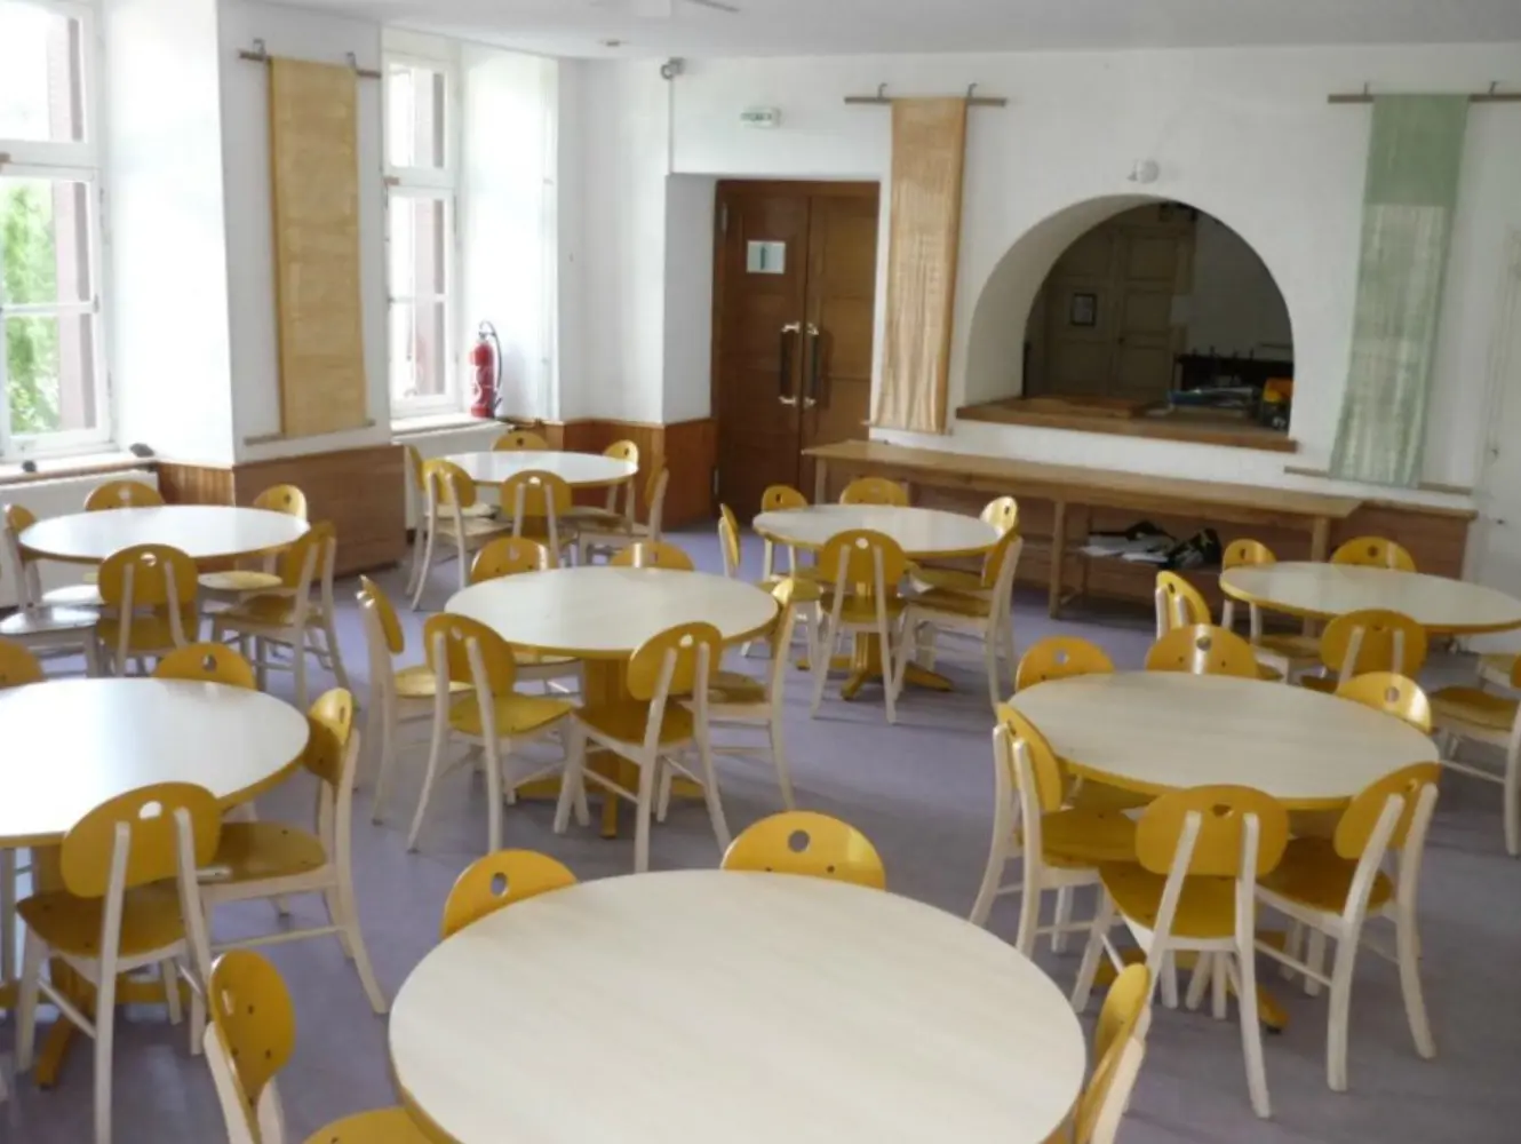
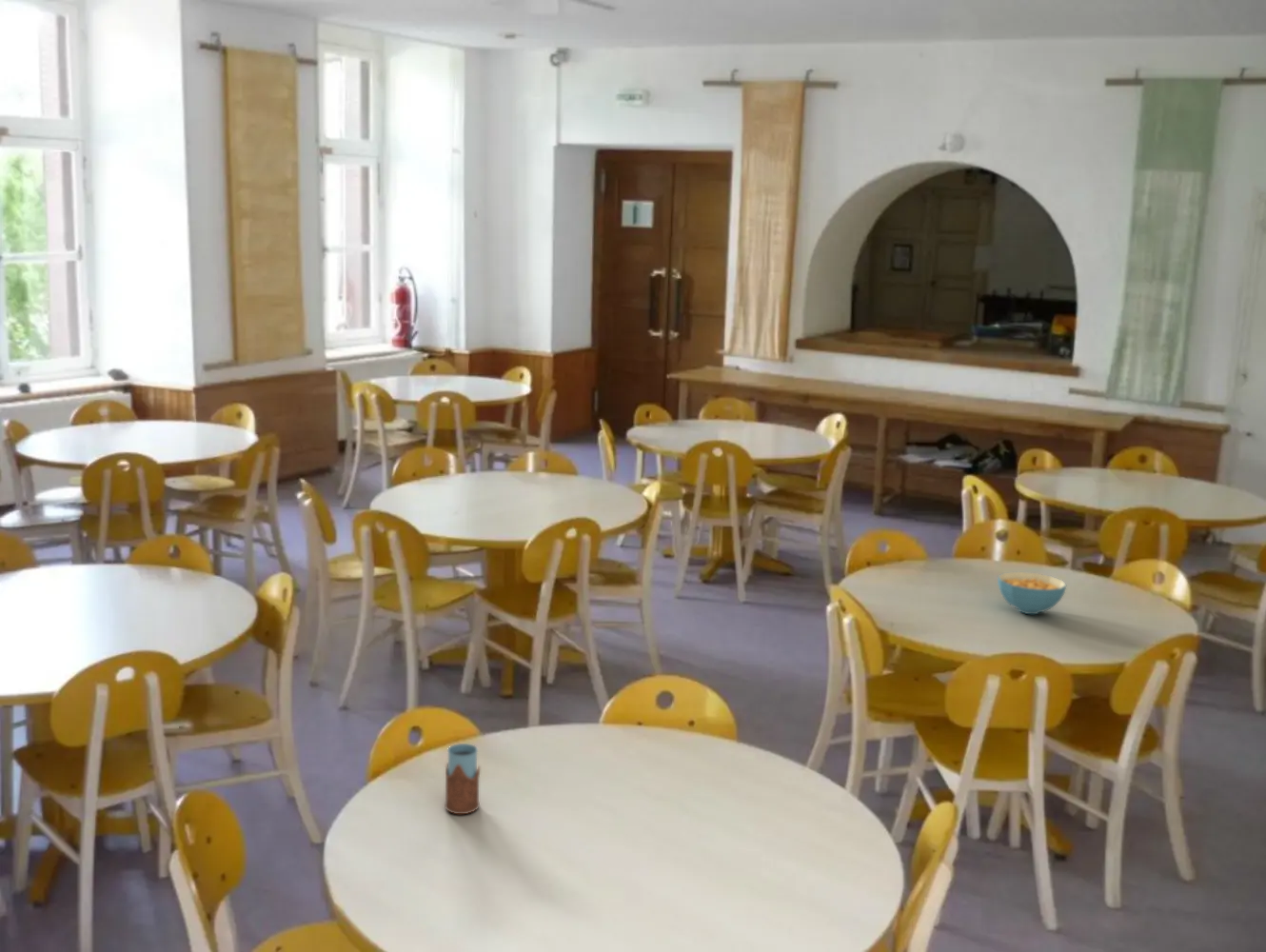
+ drinking glass [444,743,481,815]
+ cereal bowl [997,571,1067,615]
